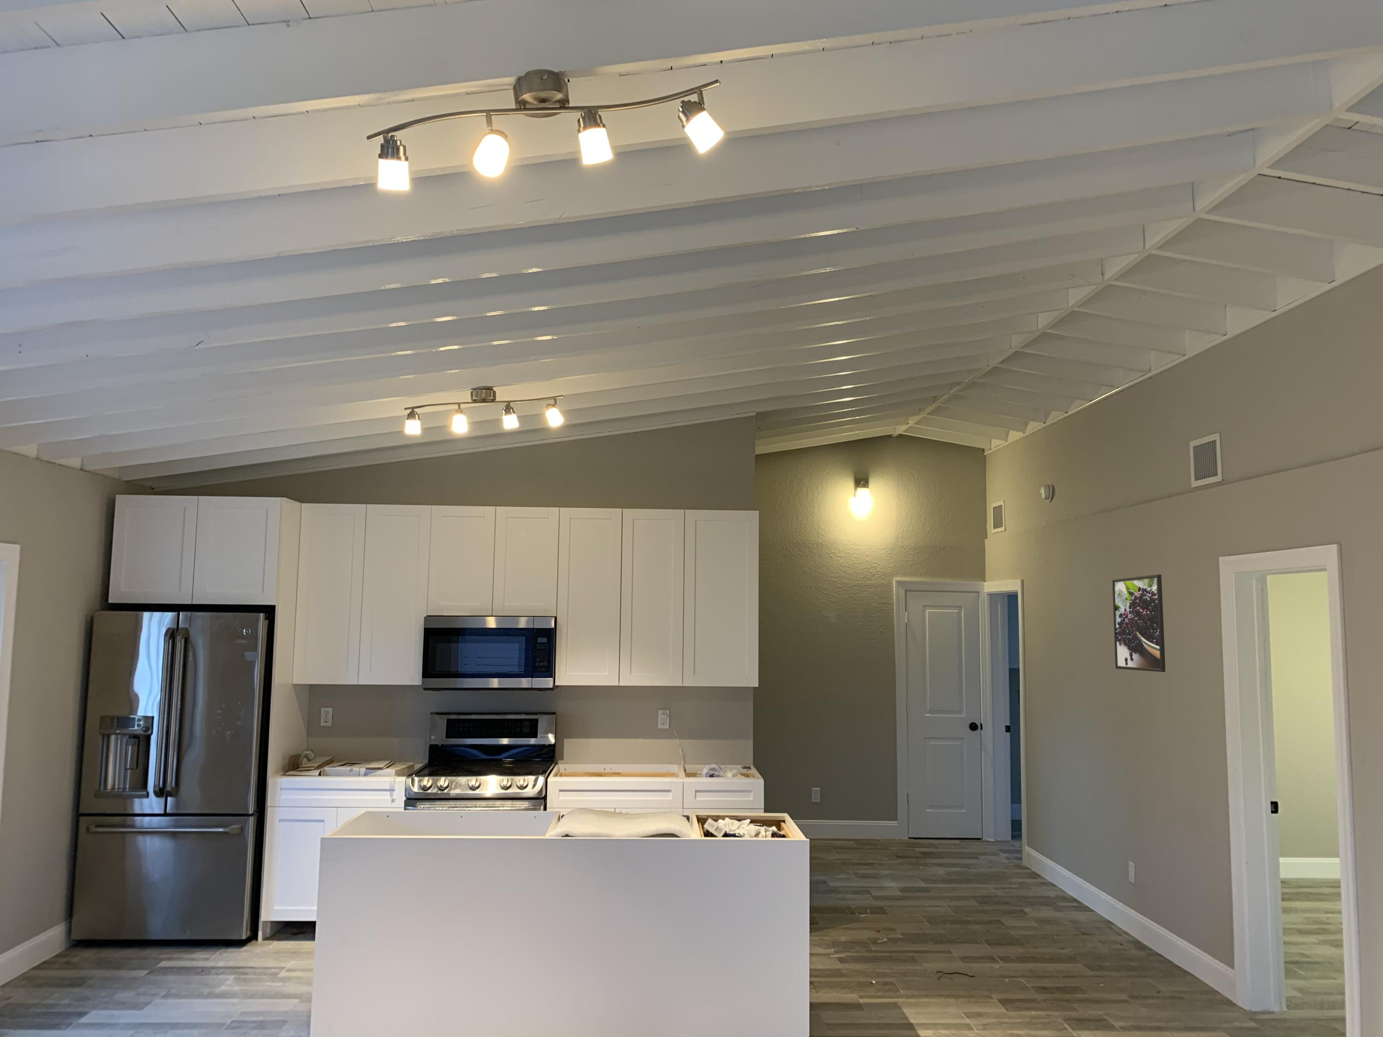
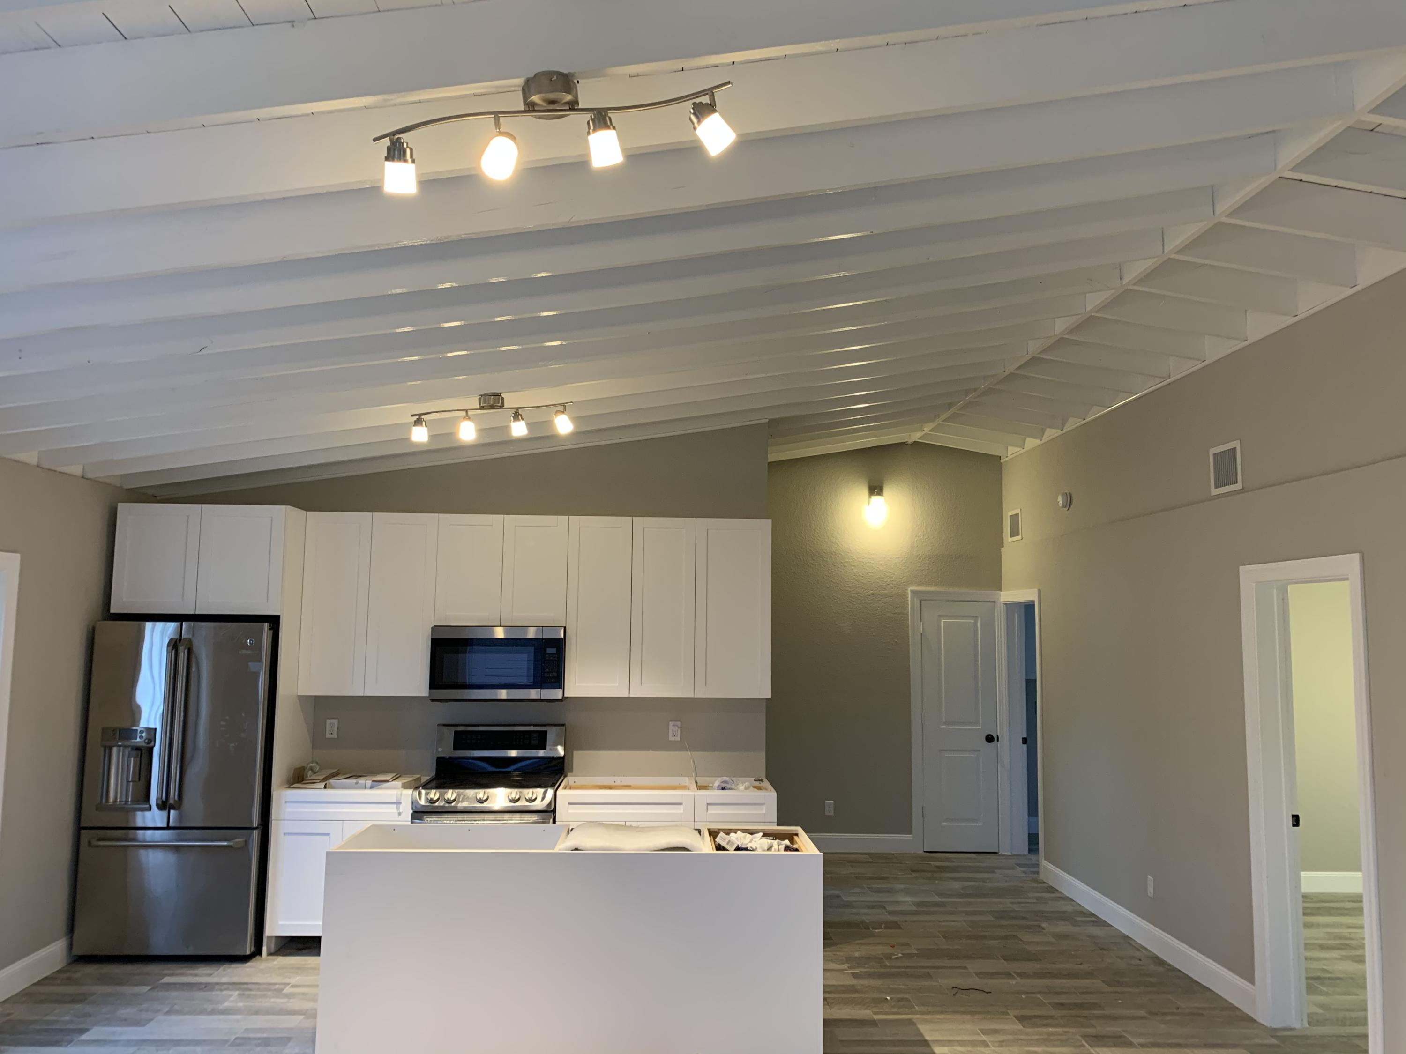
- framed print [1112,574,1166,672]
